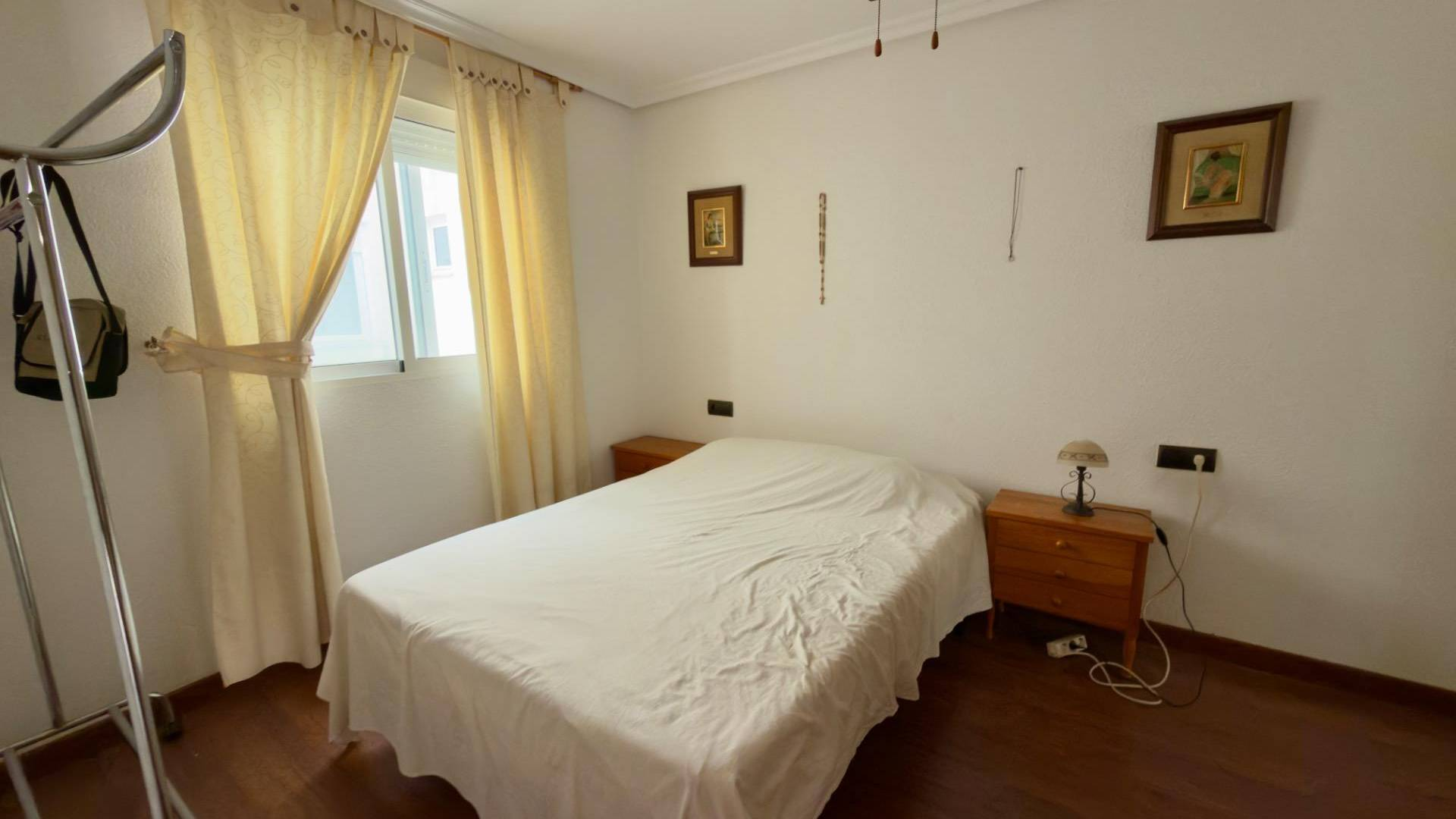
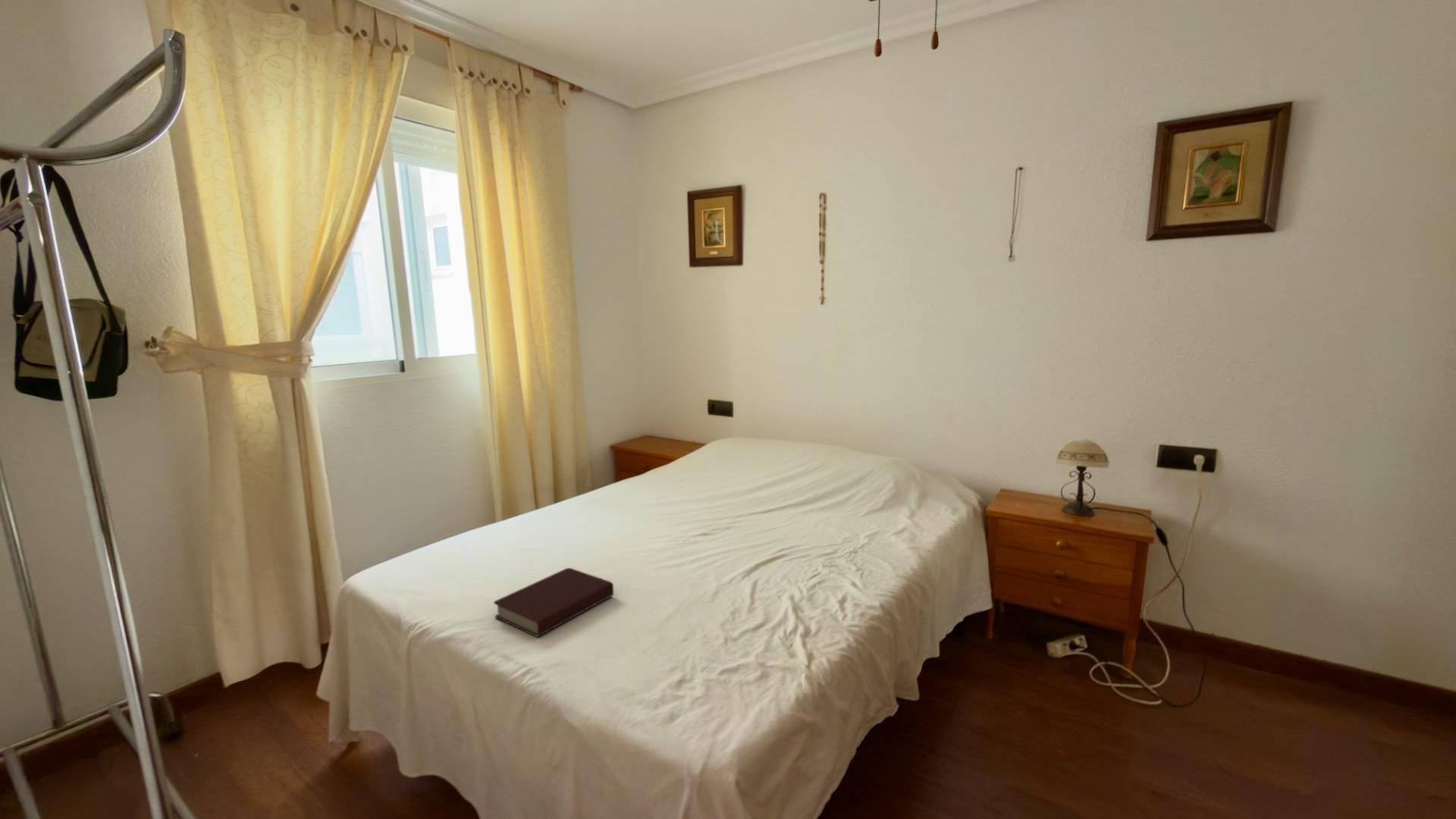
+ book [493,567,614,638]
